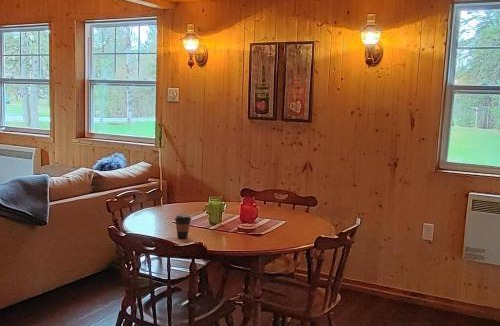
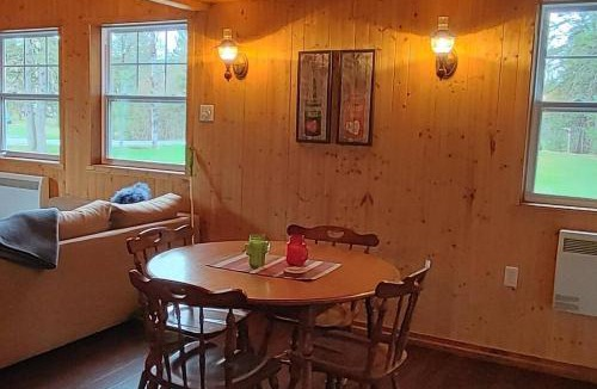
- coffee cup [174,214,192,239]
